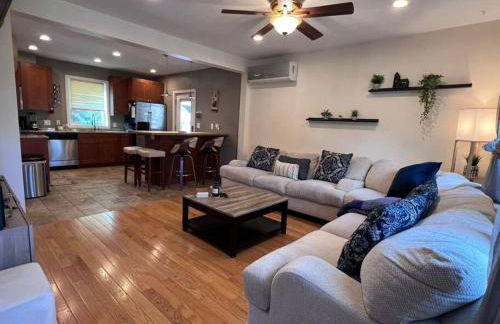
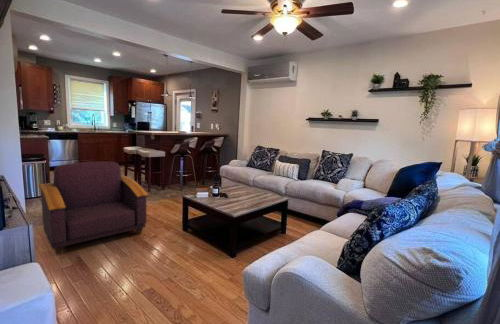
+ armchair [38,161,149,256]
